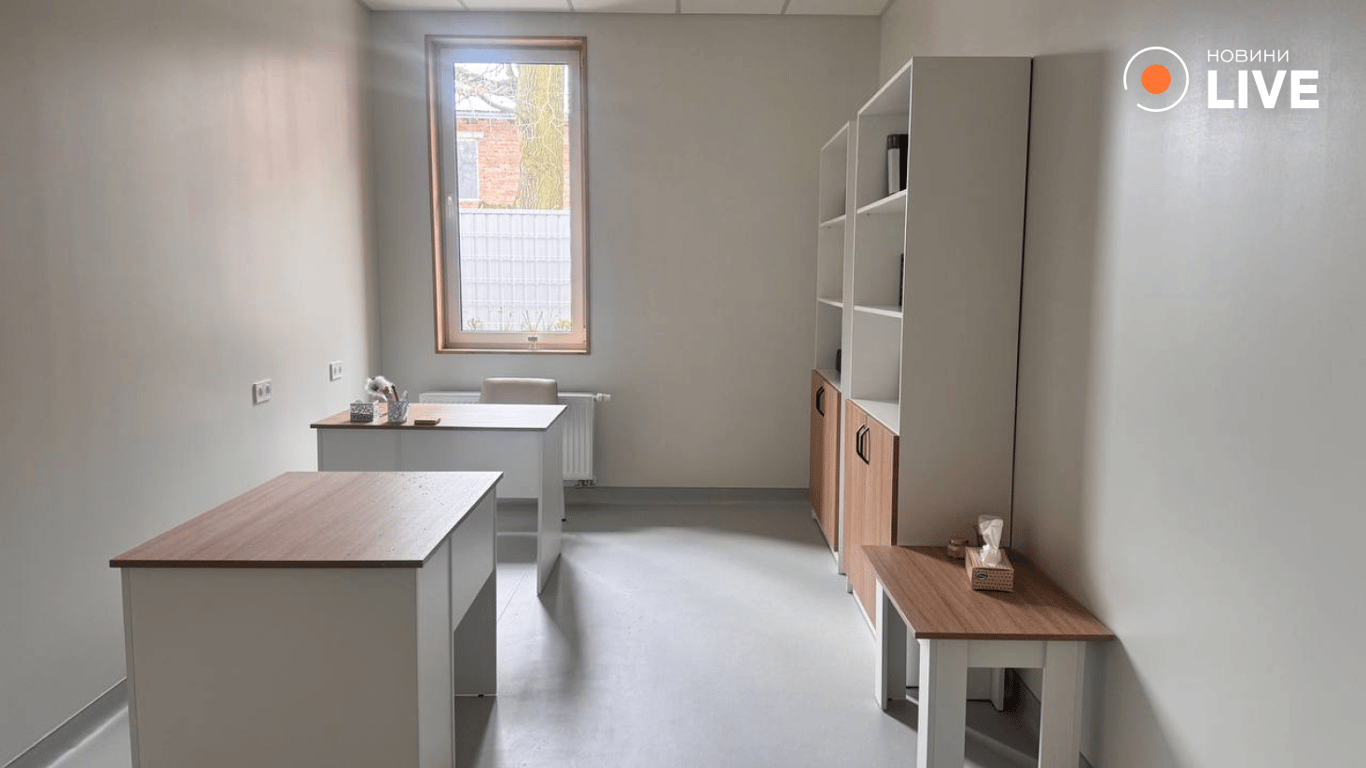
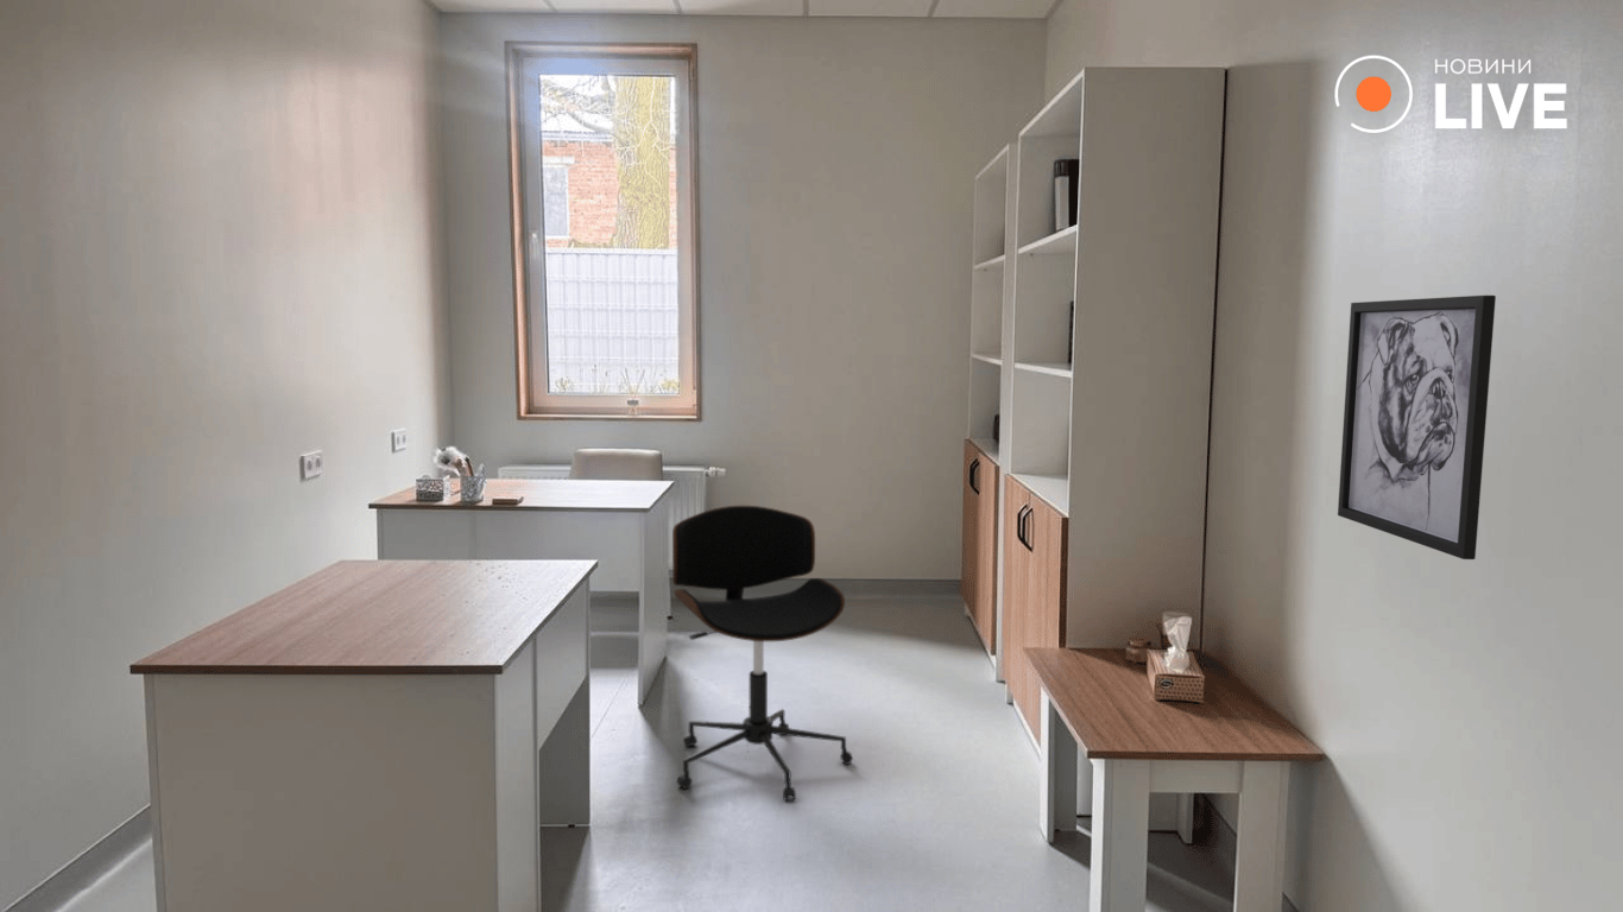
+ office chair [671,505,854,802]
+ wall art [1337,294,1497,560]
